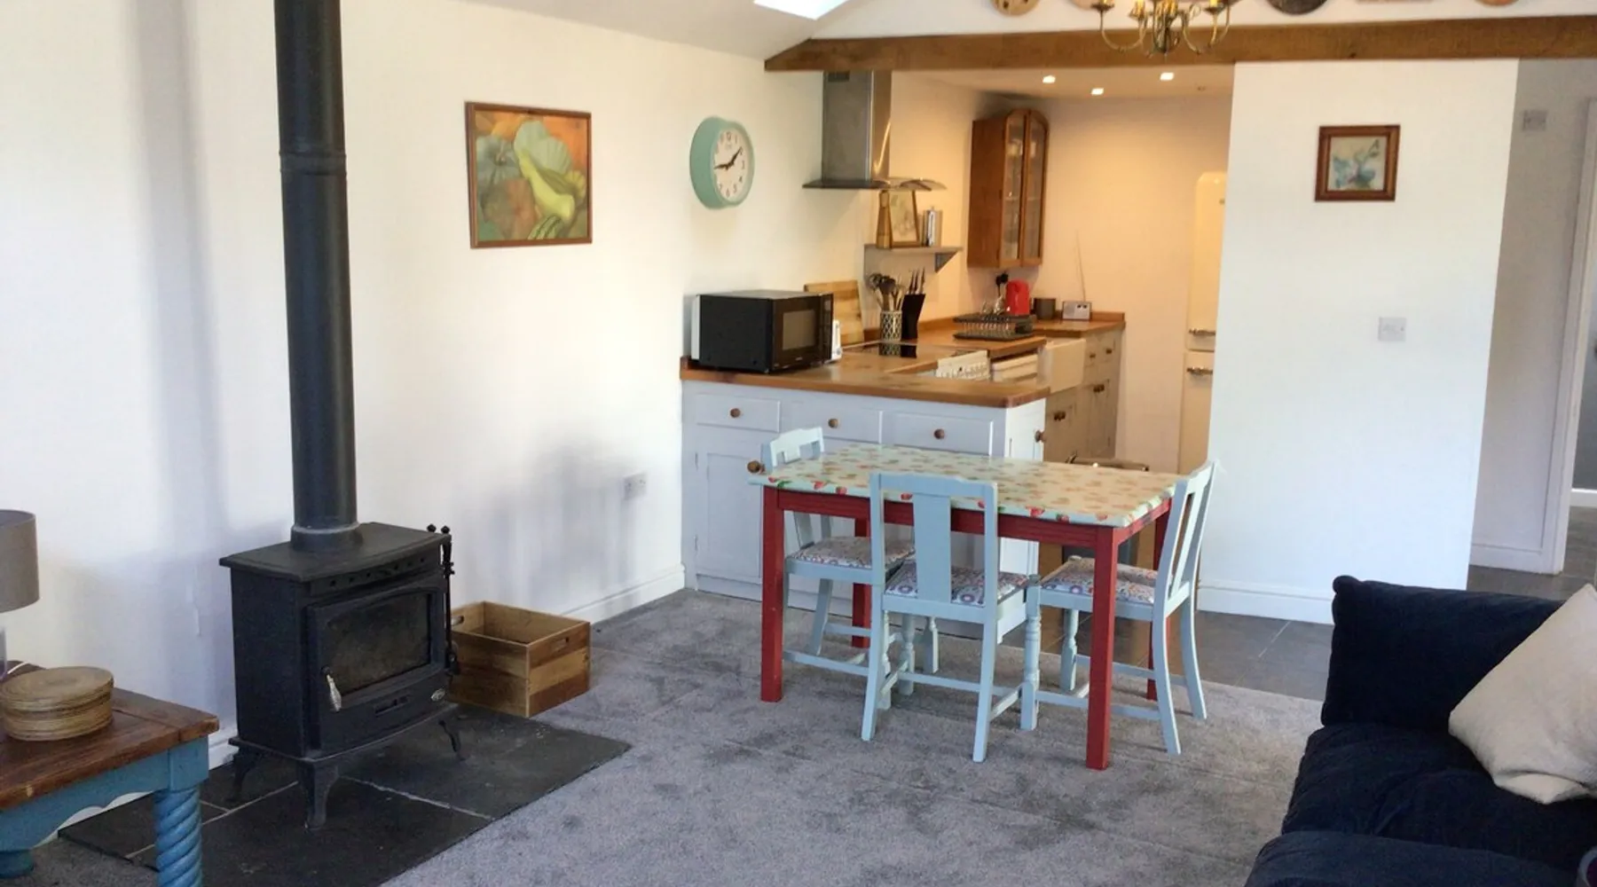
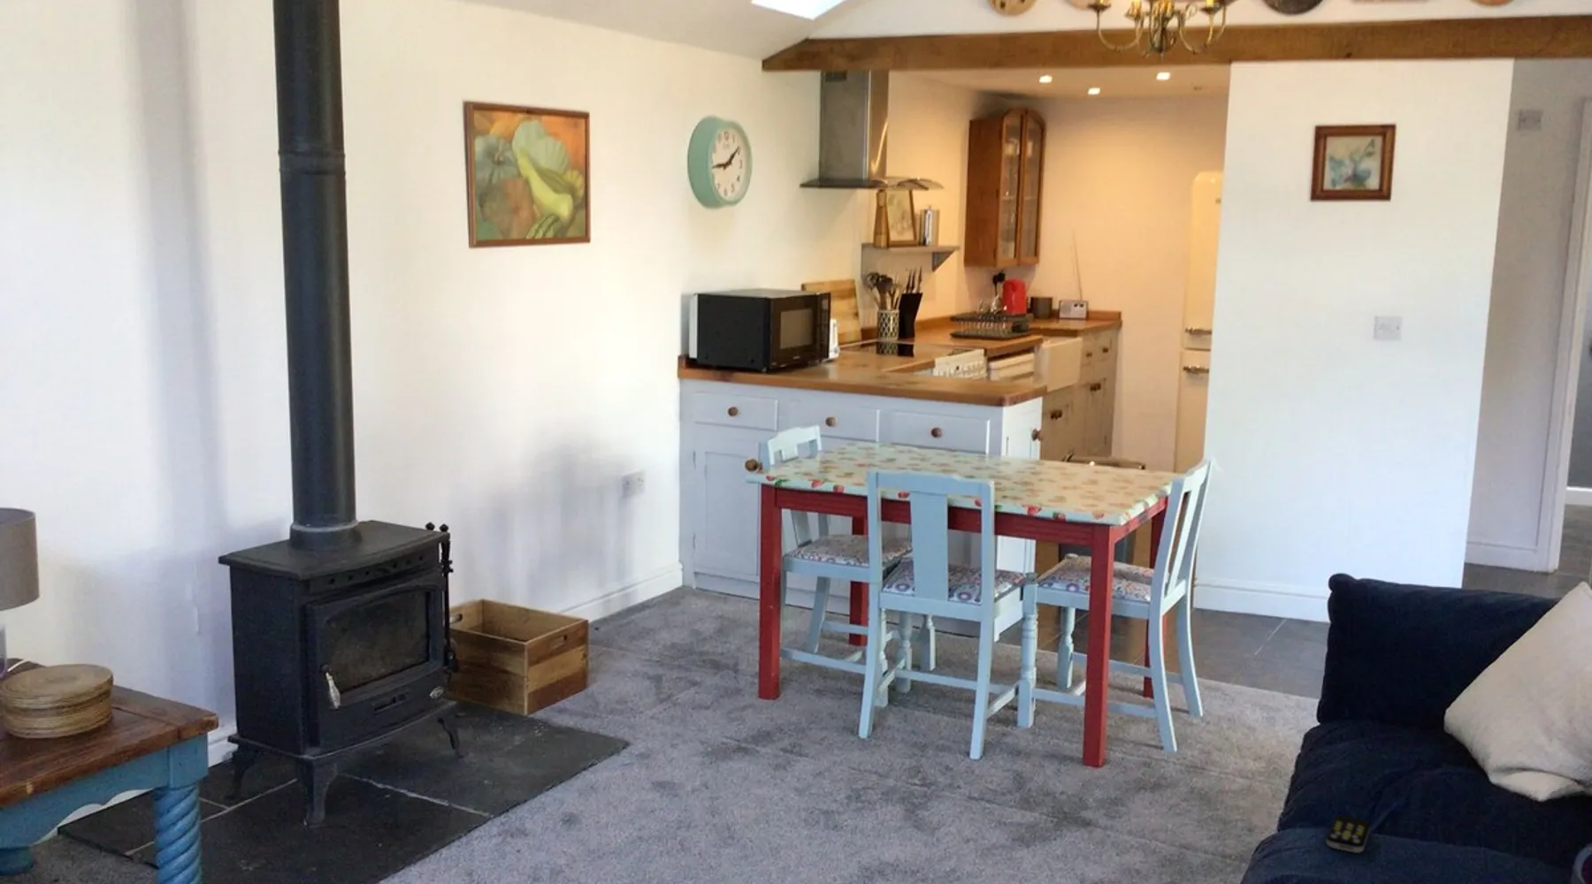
+ remote control [1325,814,1372,854]
